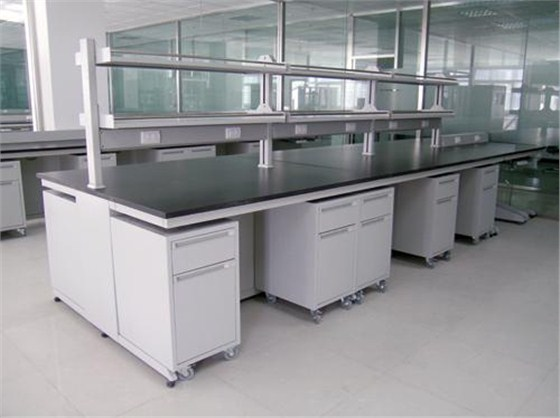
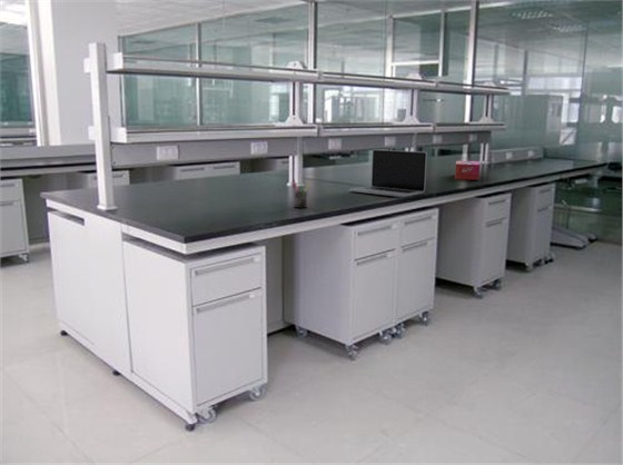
+ laptop [348,148,428,198]
+ tissue box [454,160,481,181]
+ pen holder [290,179,310,209]
